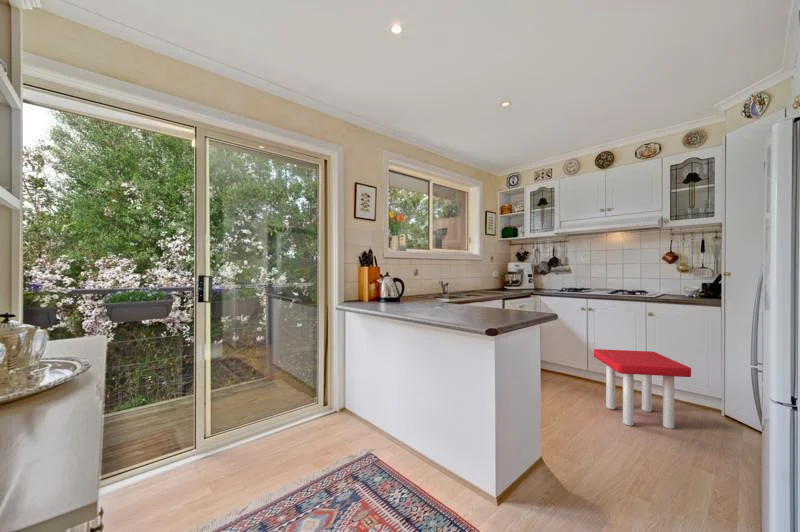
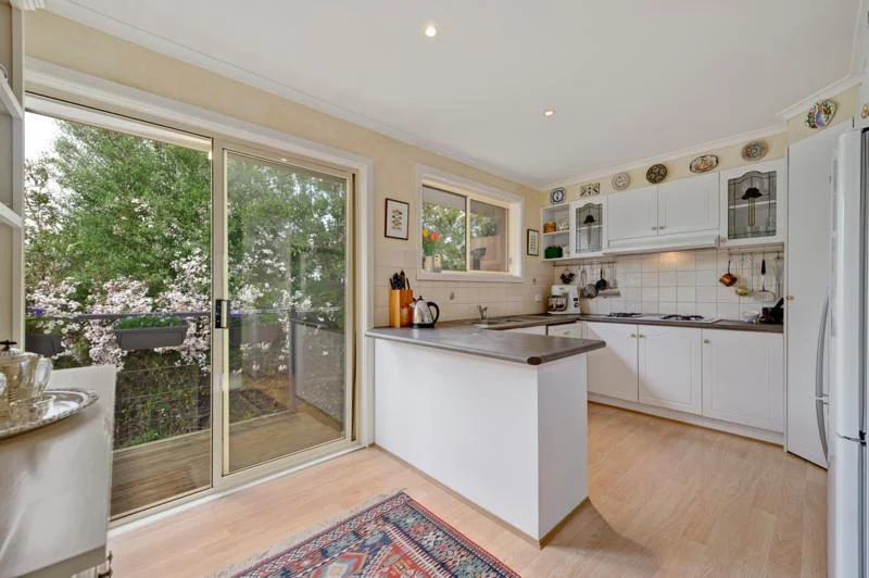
- stool [593,348,692,430]
